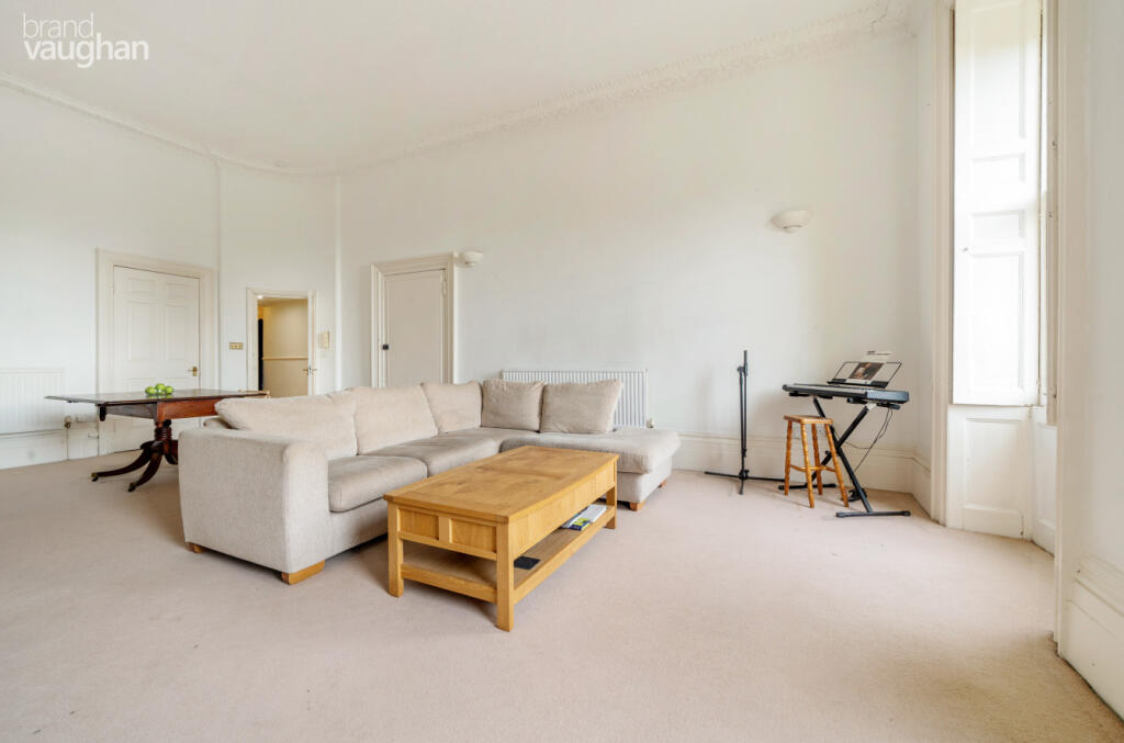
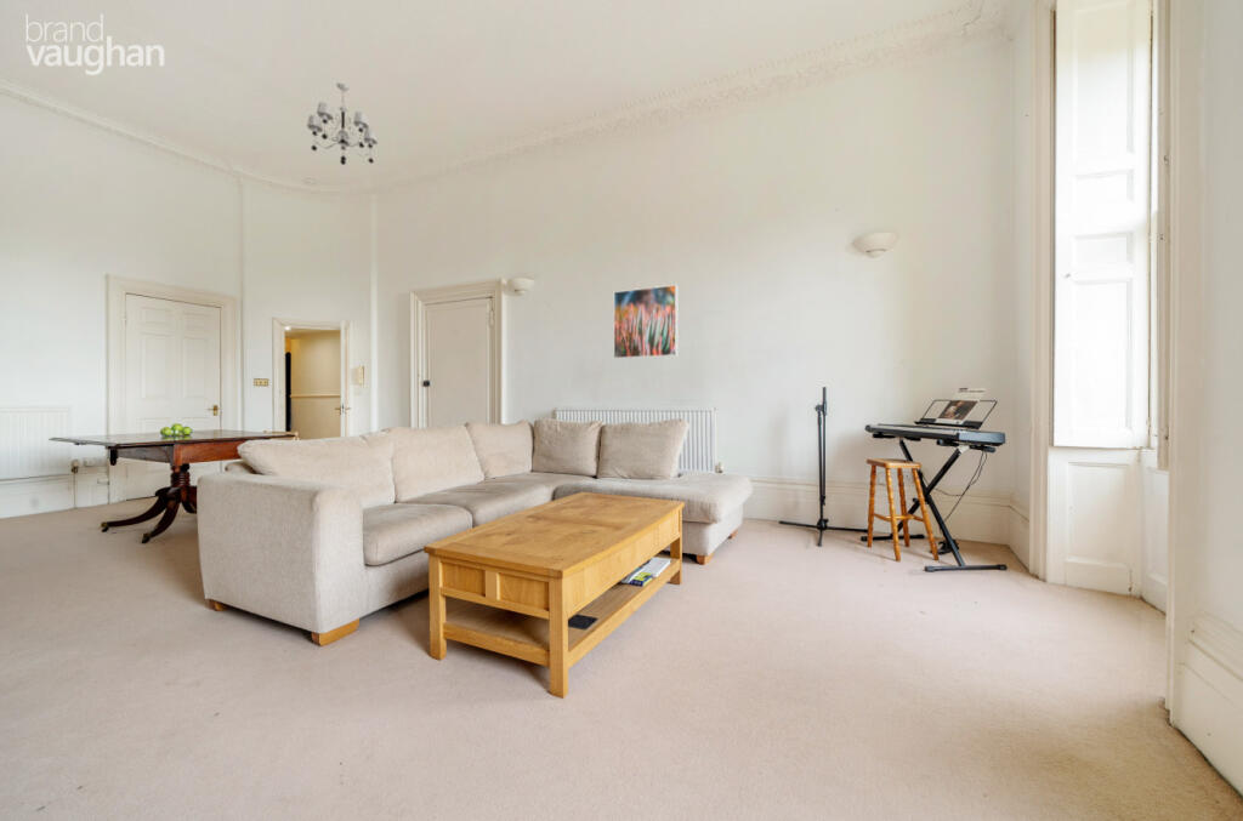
+ chandelier [306,81,379,166]
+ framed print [613,284,679,359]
